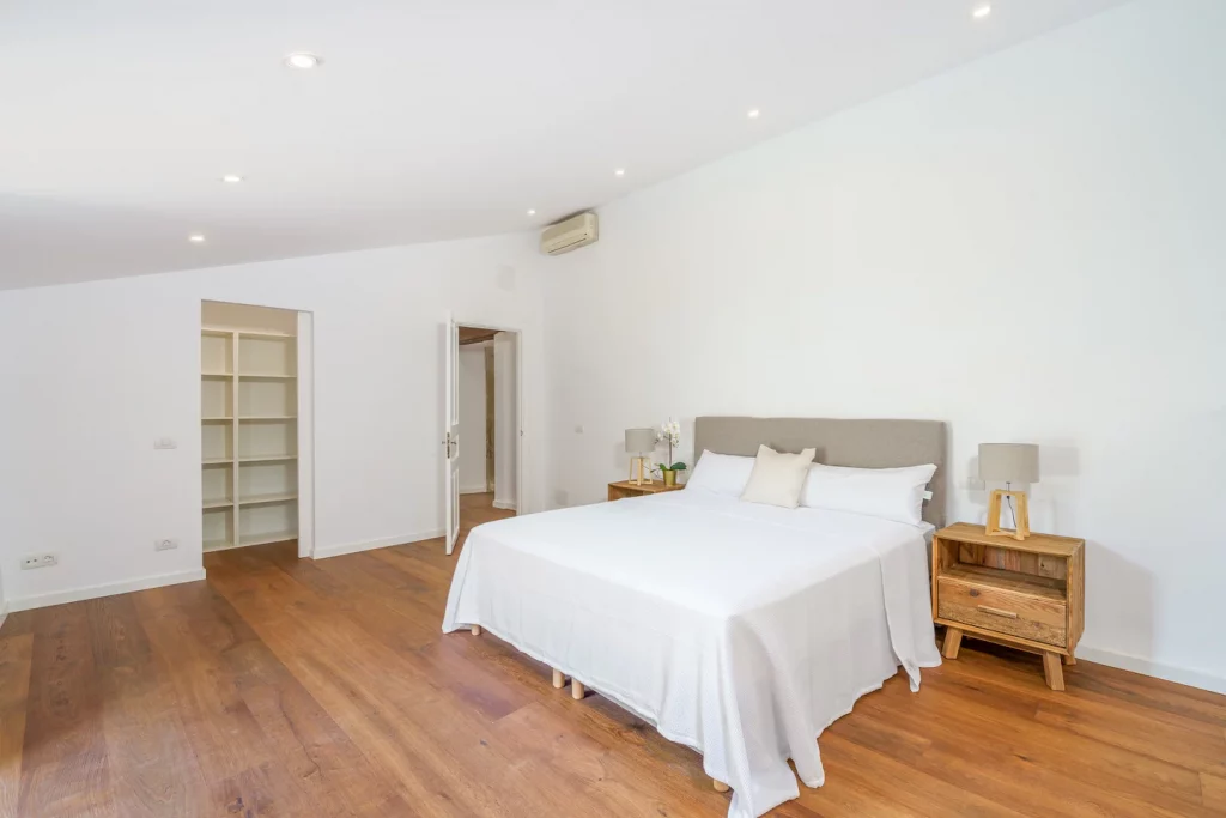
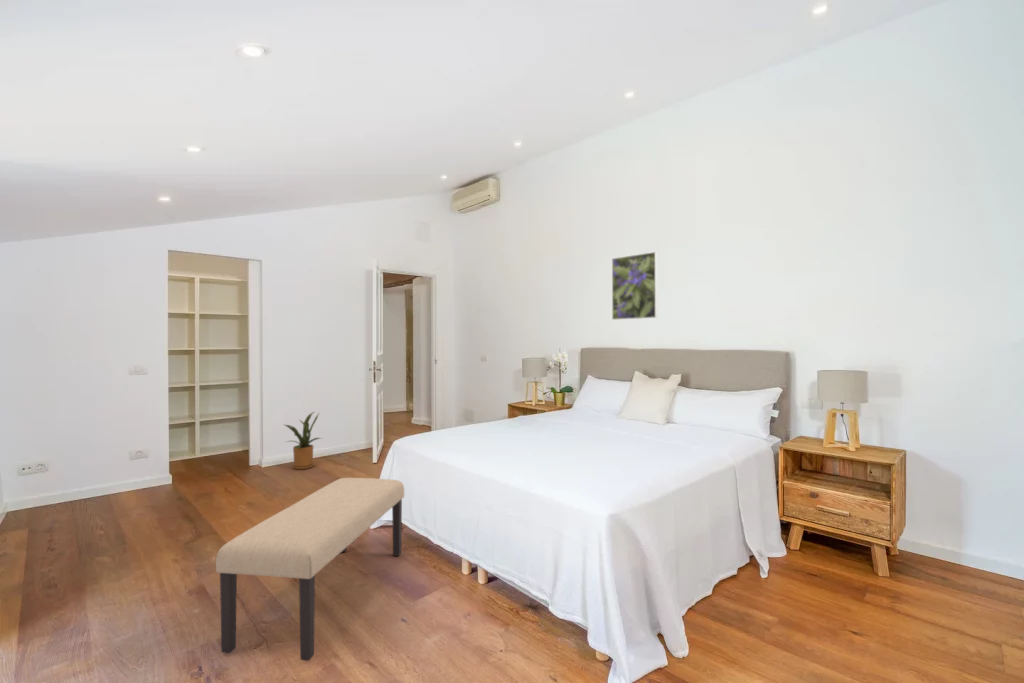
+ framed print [611,251,659,321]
+ bench [215,477,405,662]
+ house plant [284,411,324,470]
